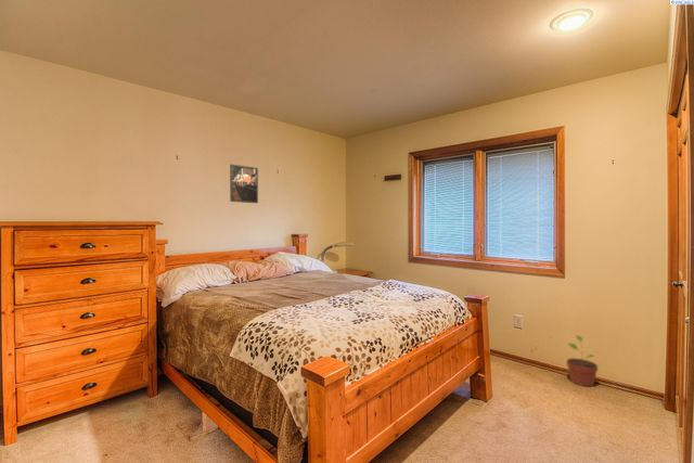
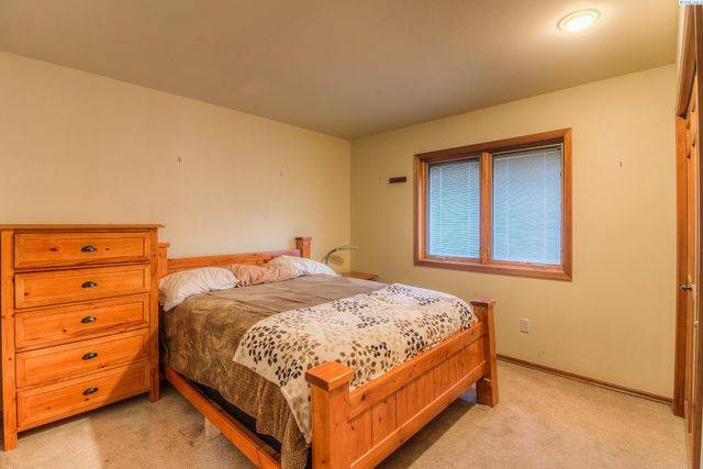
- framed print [229,163,259,204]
- potted plant [566,334,599,387]
